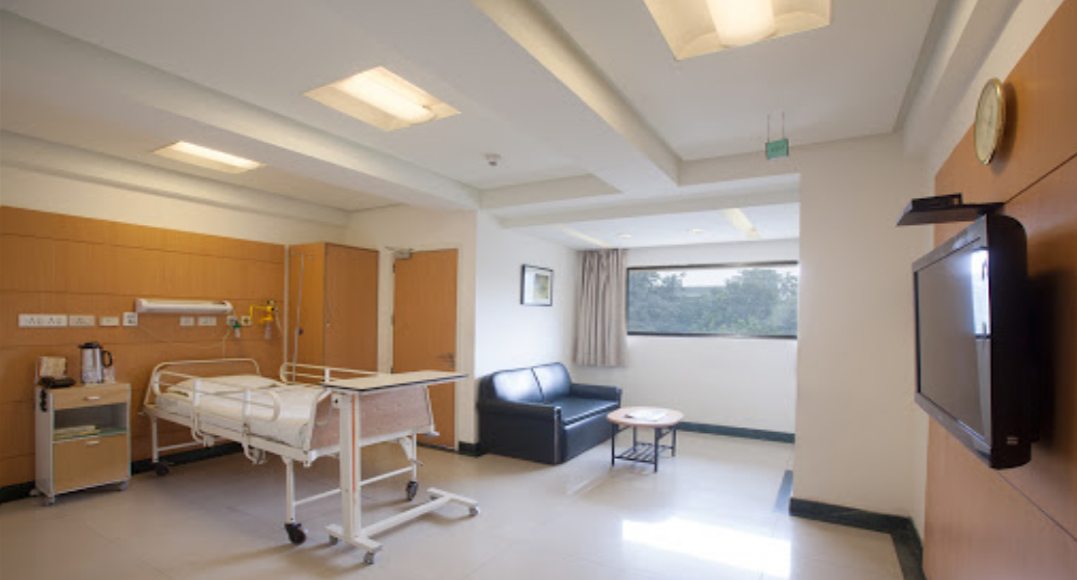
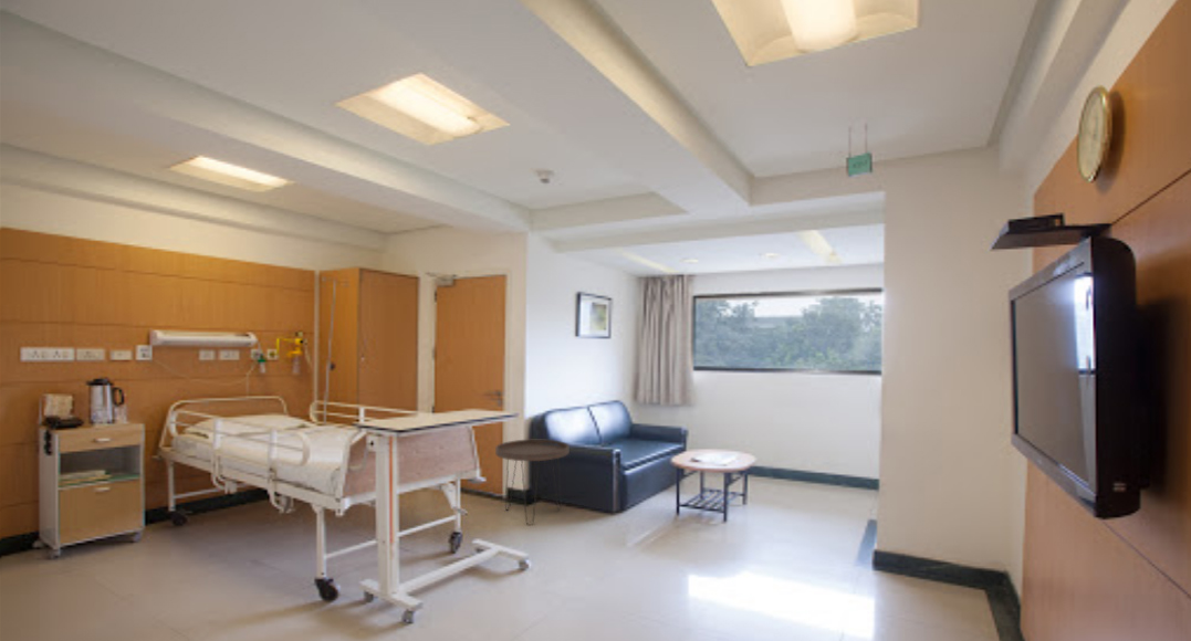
+ side table [494,439,571,526]
